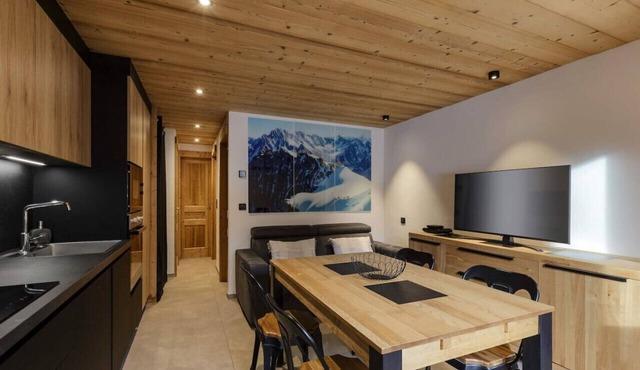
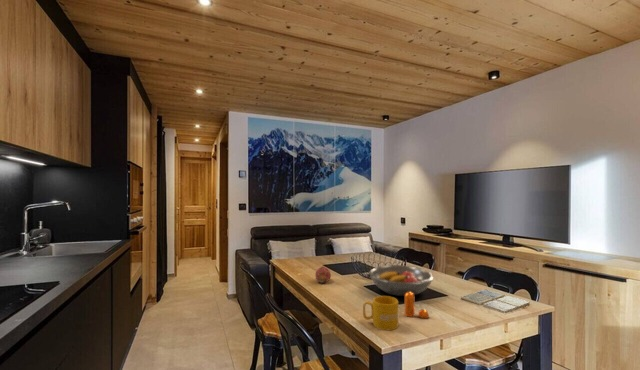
+ fruit bowl [368,264,435,297]
+ drink coaster [460,288,530,314]
+ mug [362,295,399,331]
+ pepper shaker [404,292,430,319]
+ fruit [314,265,332,284]
